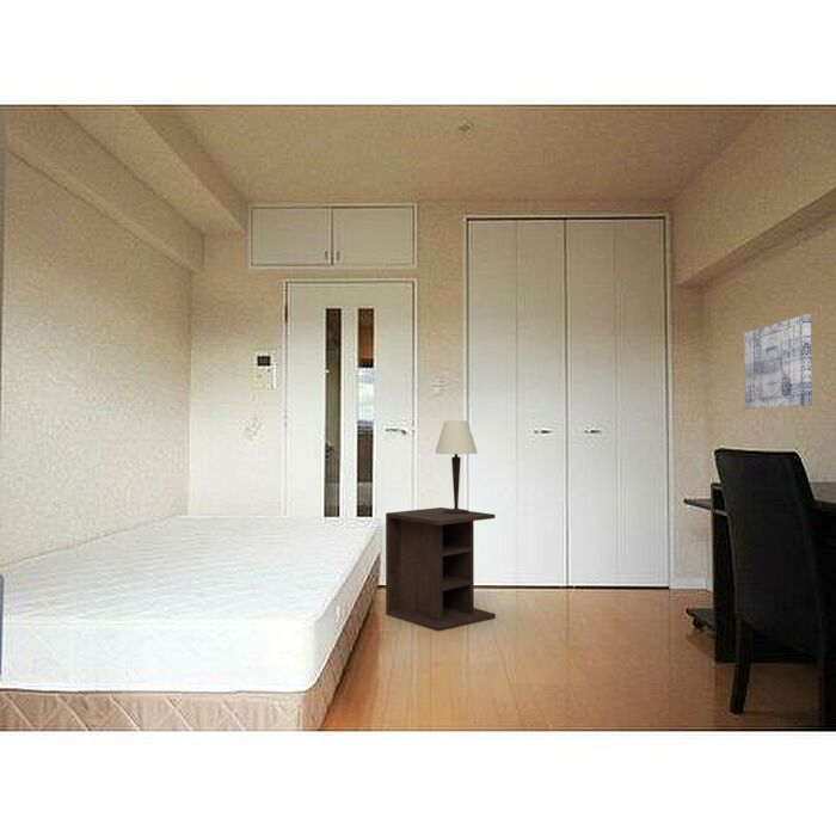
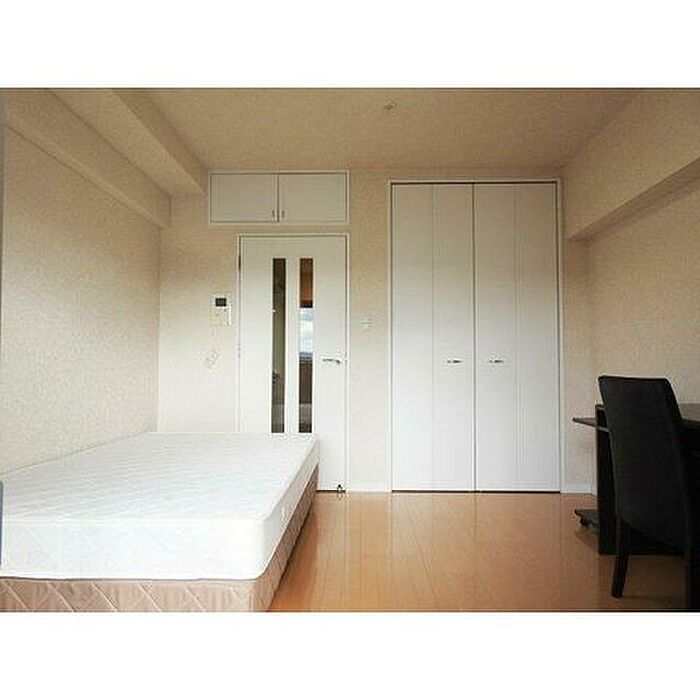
- table lamp [434,420,478,515]
- nightstand [385,506,497,632]
- wall art [743,314,813,410]
